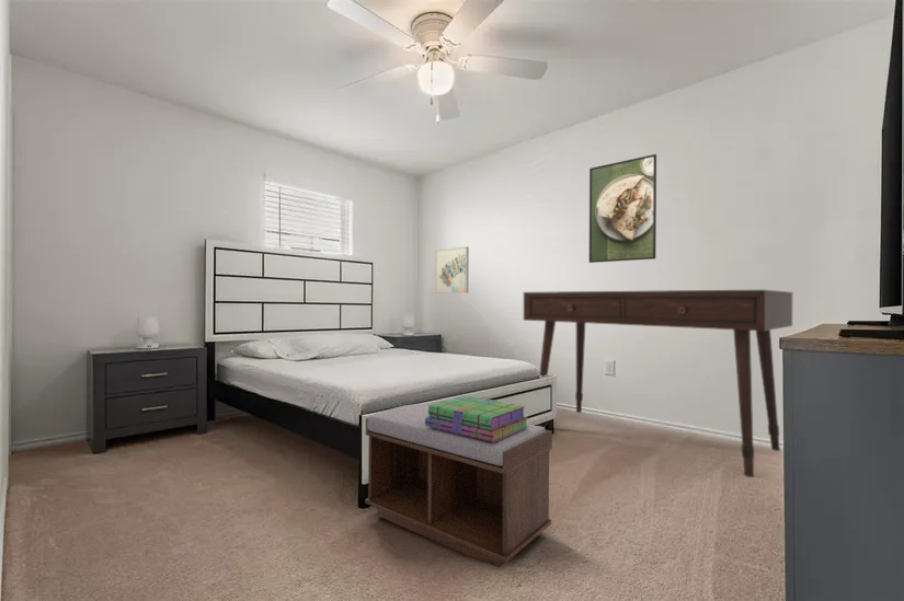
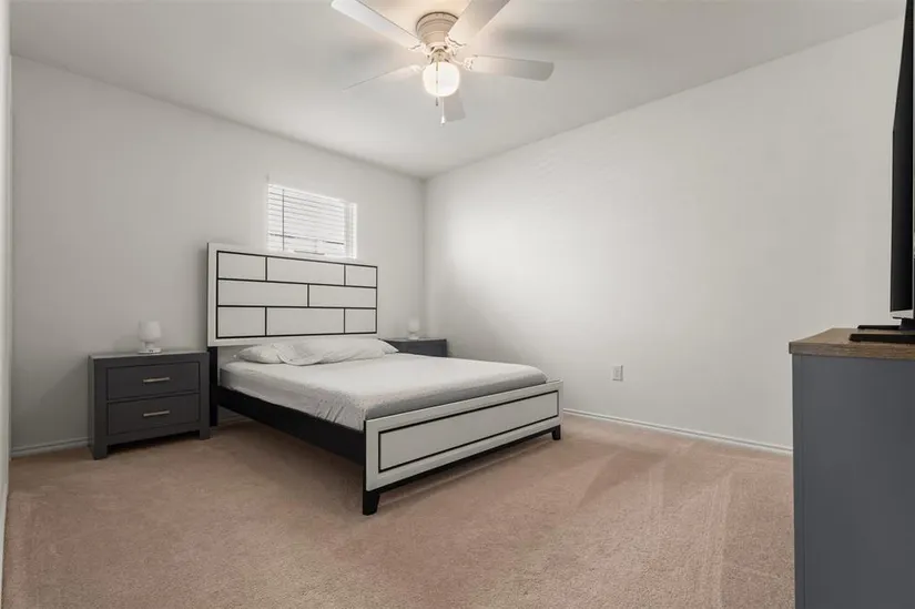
- stack of books [425,394,529,442]
- wall art [434,245,470,294]
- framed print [588,153,657,264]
- bench [364,403,553,568]
- desk [523,289,794,478]
